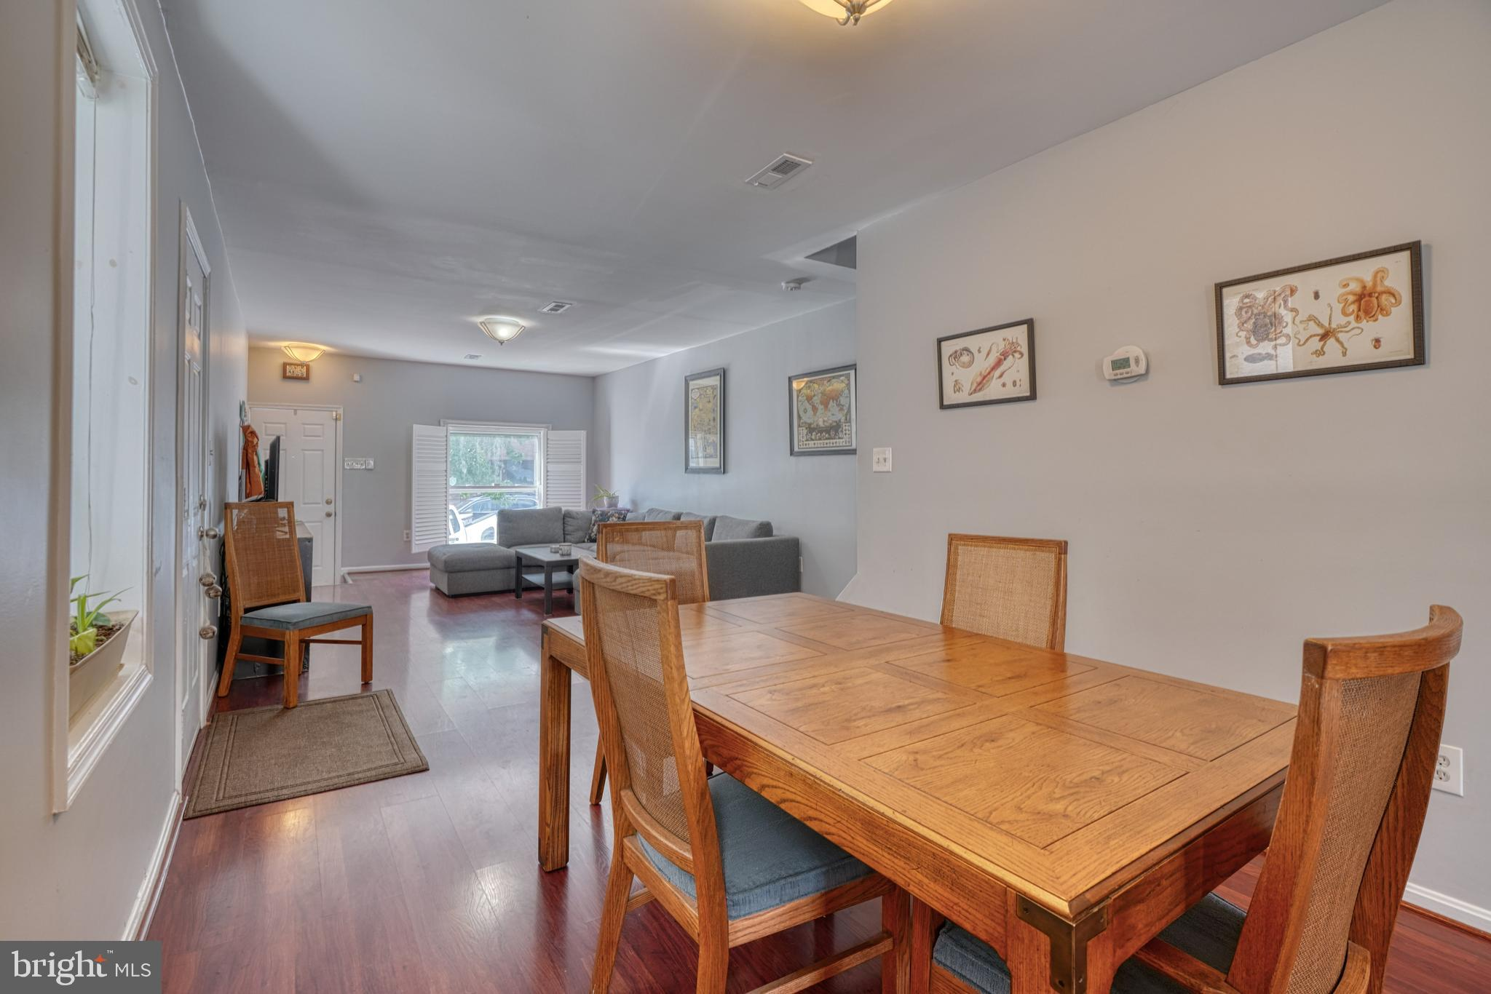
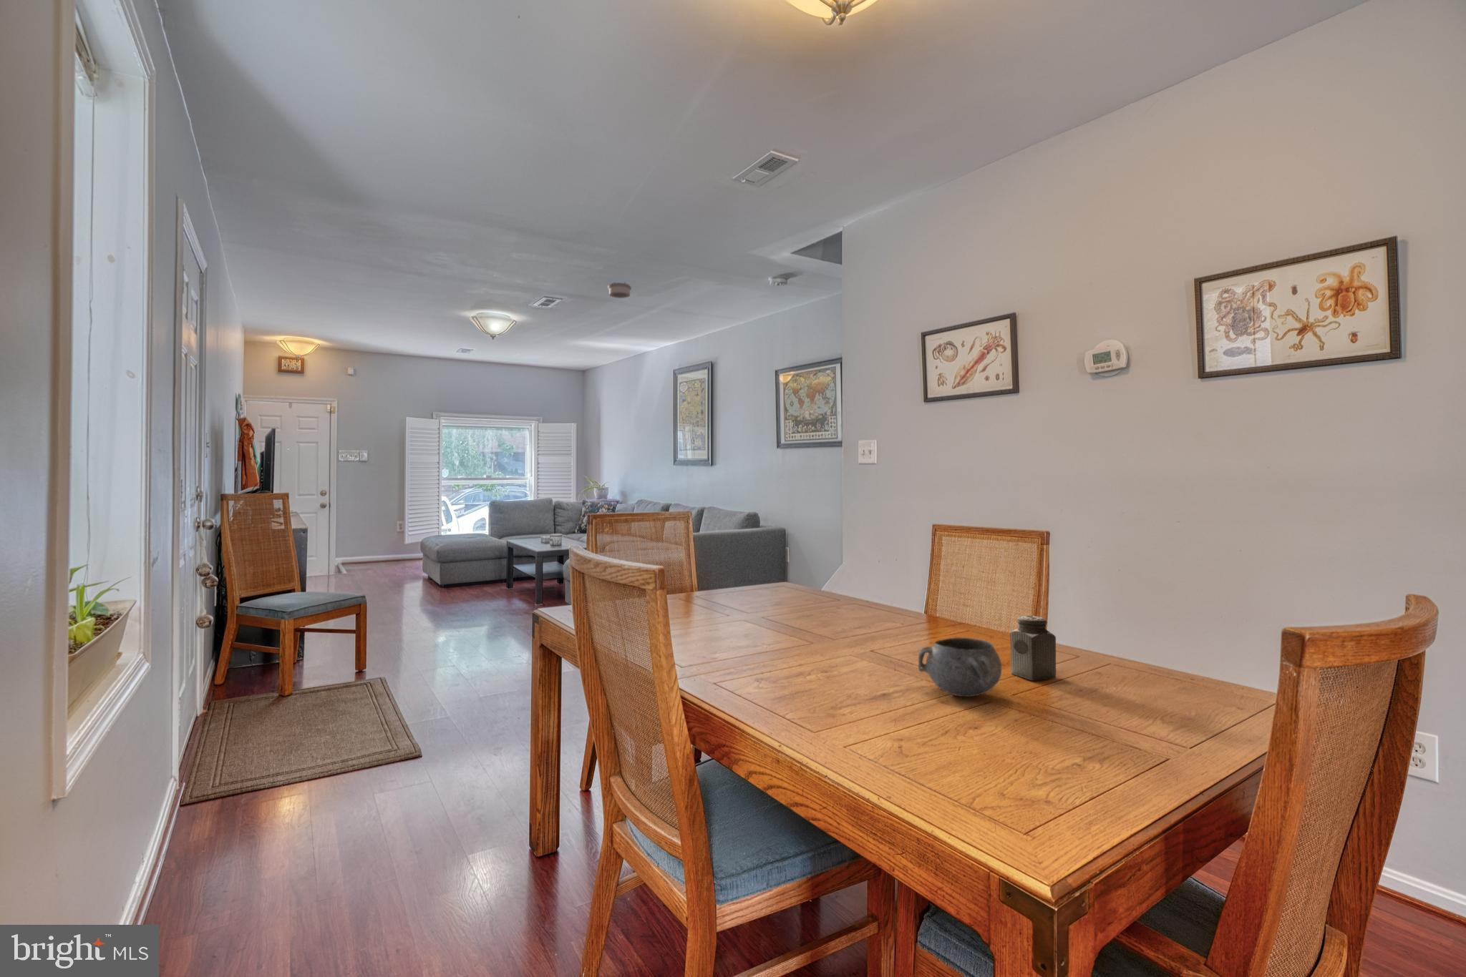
+ salt shaker [1009,615,1057,682]
+ smoke detector [608,281,632,299]
+ decorative bowl [917,637,1002,698]
